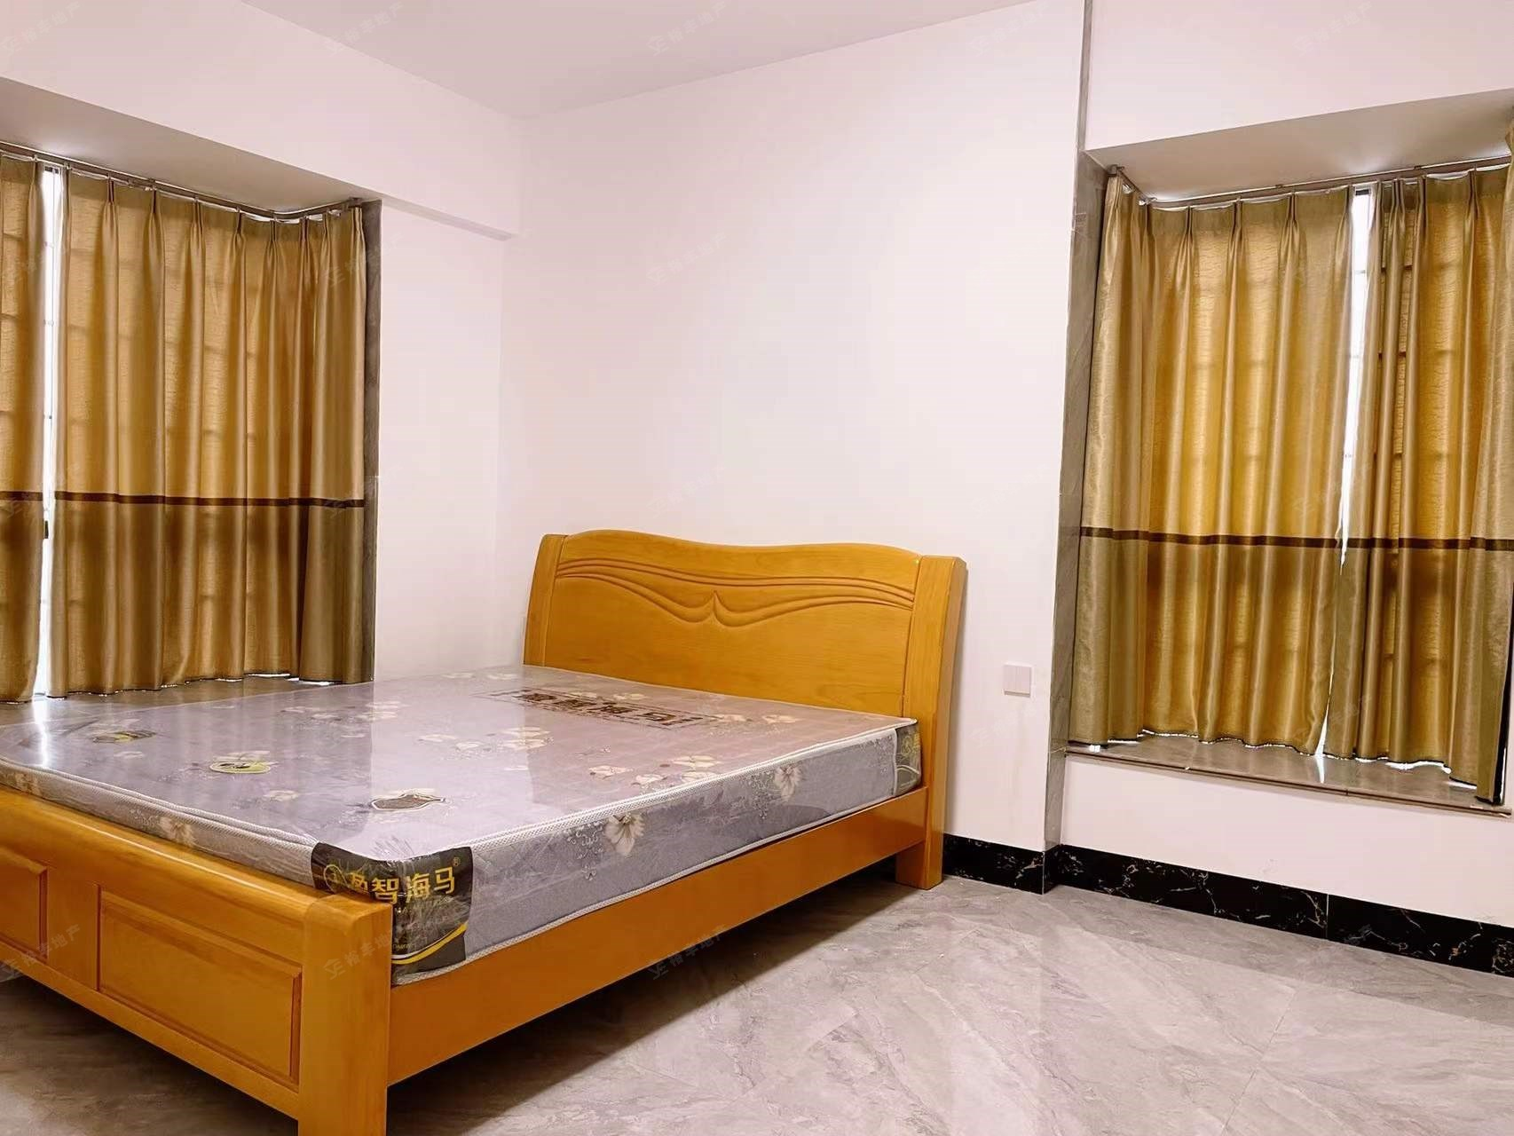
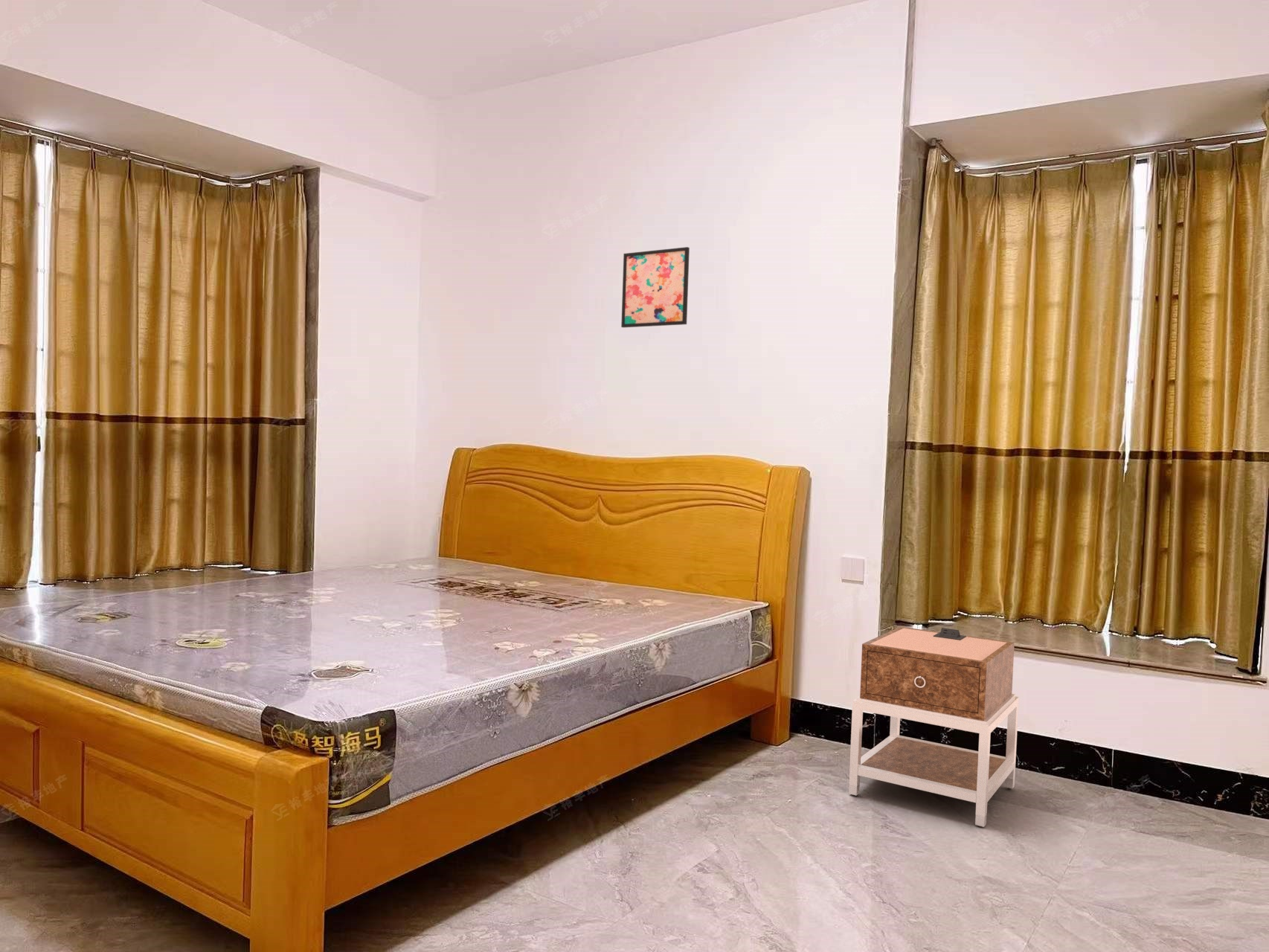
+ nightstand [848,626,1019,828]
+ wall art [620,246,690,328]
